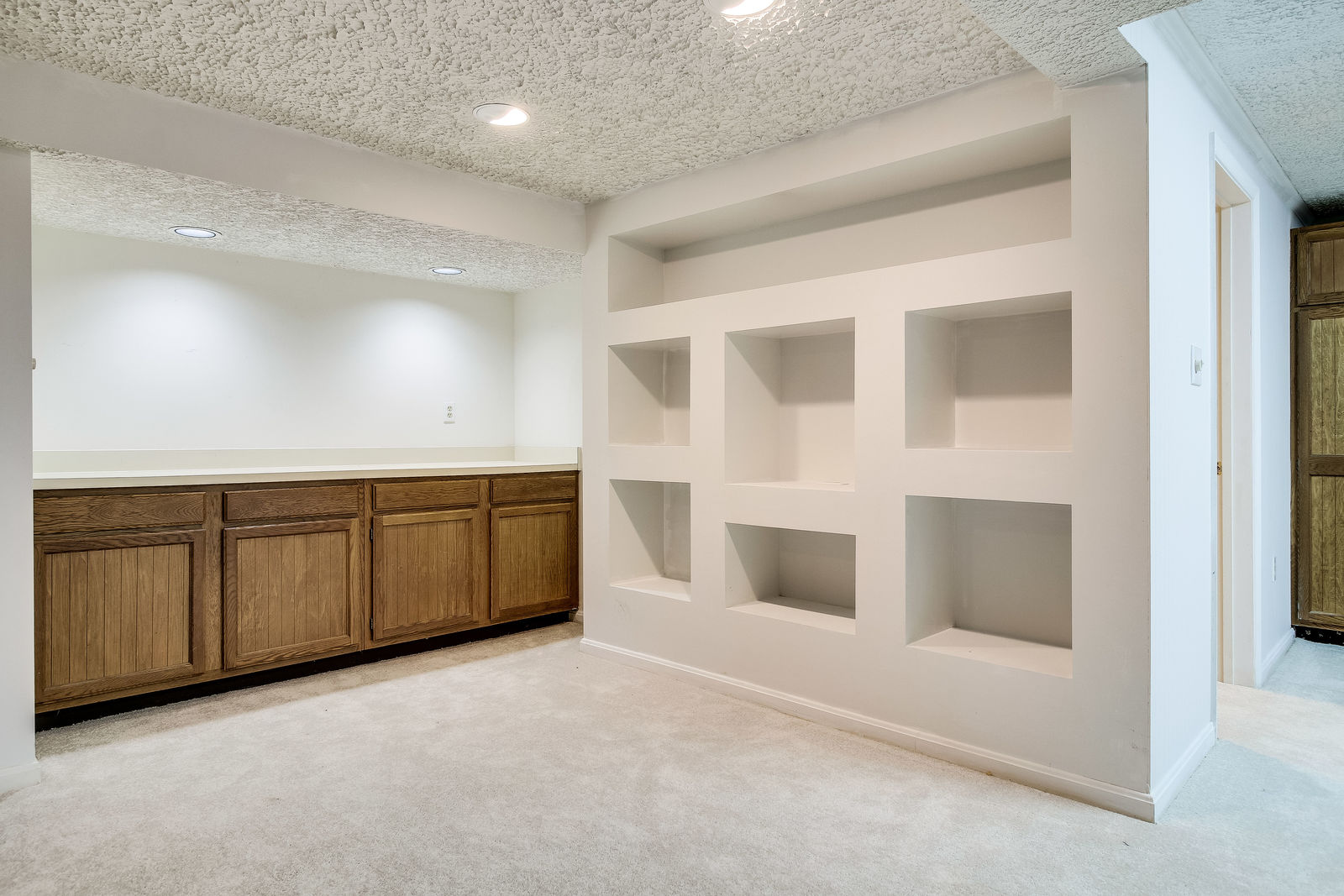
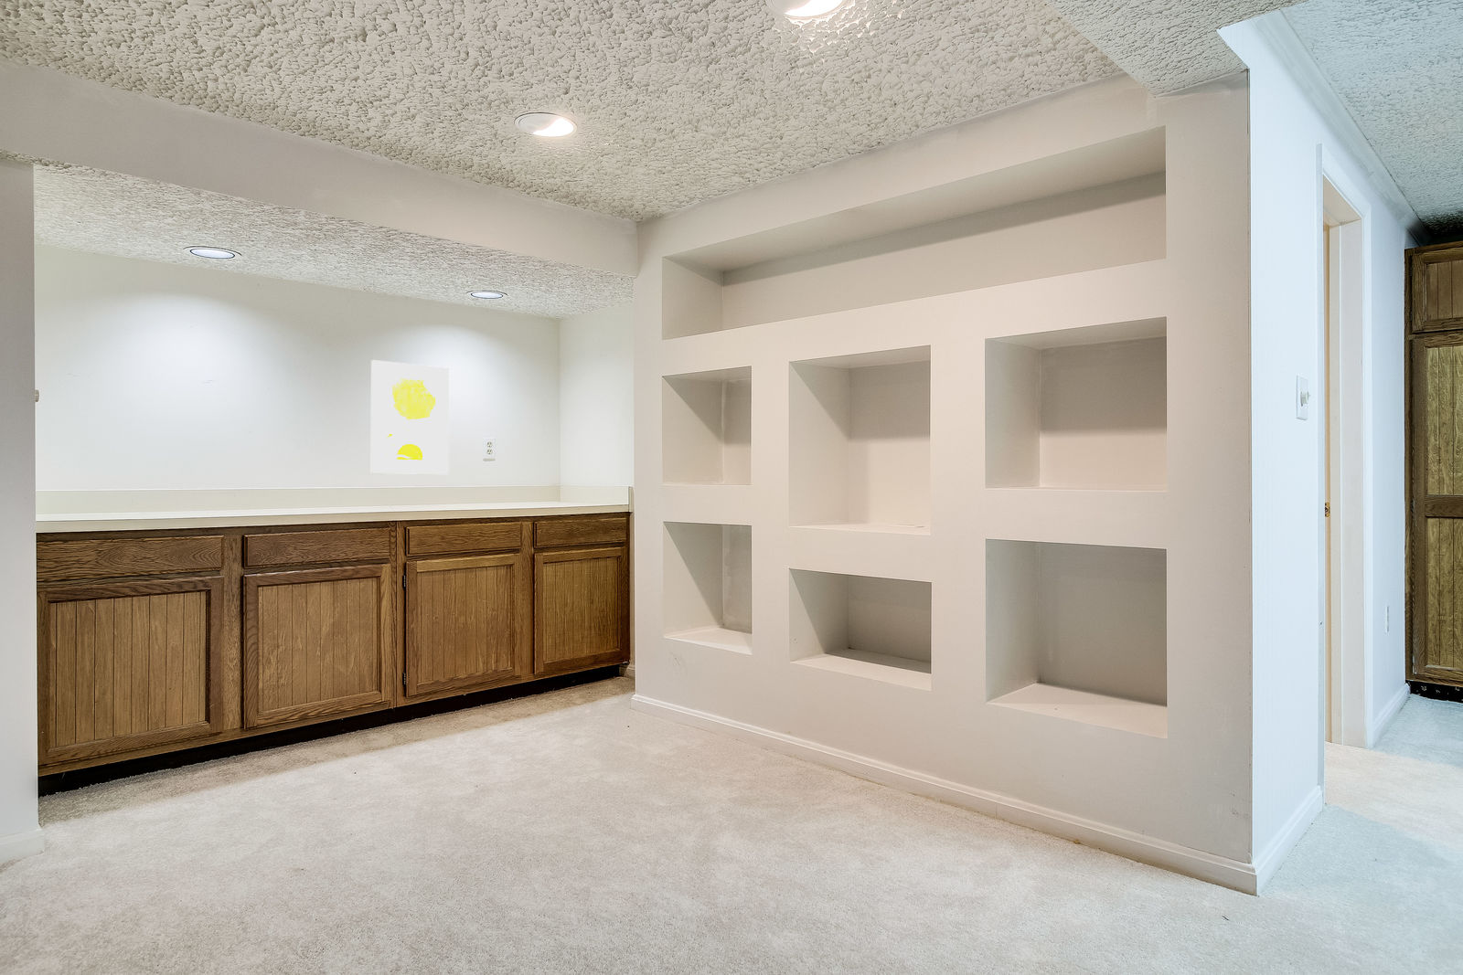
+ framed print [370,359,450,476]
